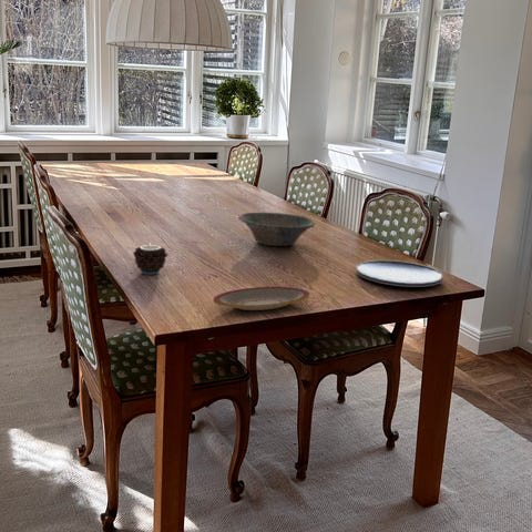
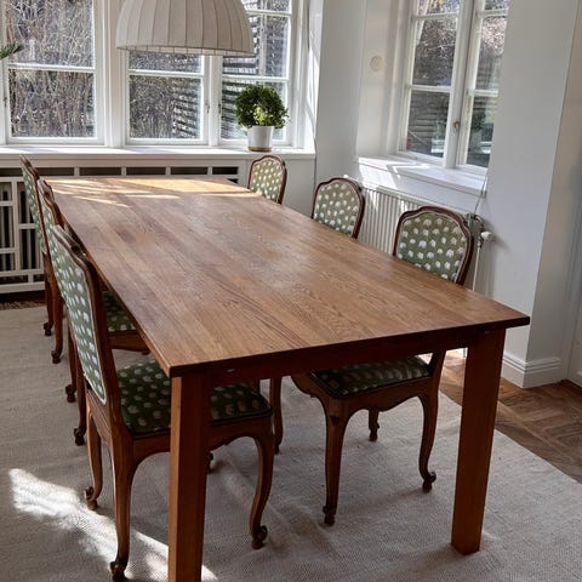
- candle [132,241,168,276]
- plate [355,259,444,288]
- plate [213,286,310,311]
- bowl [237,212,316,247]
